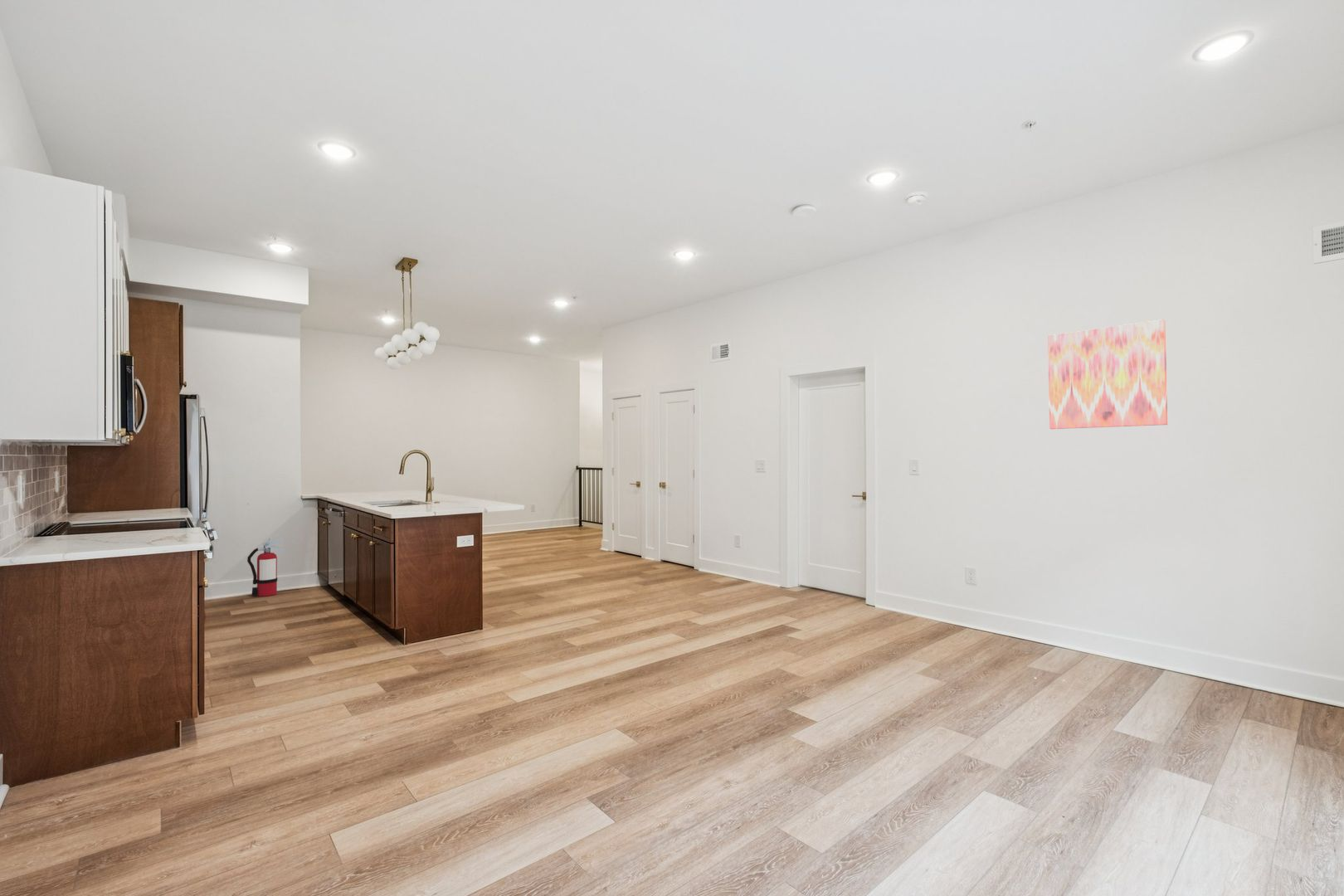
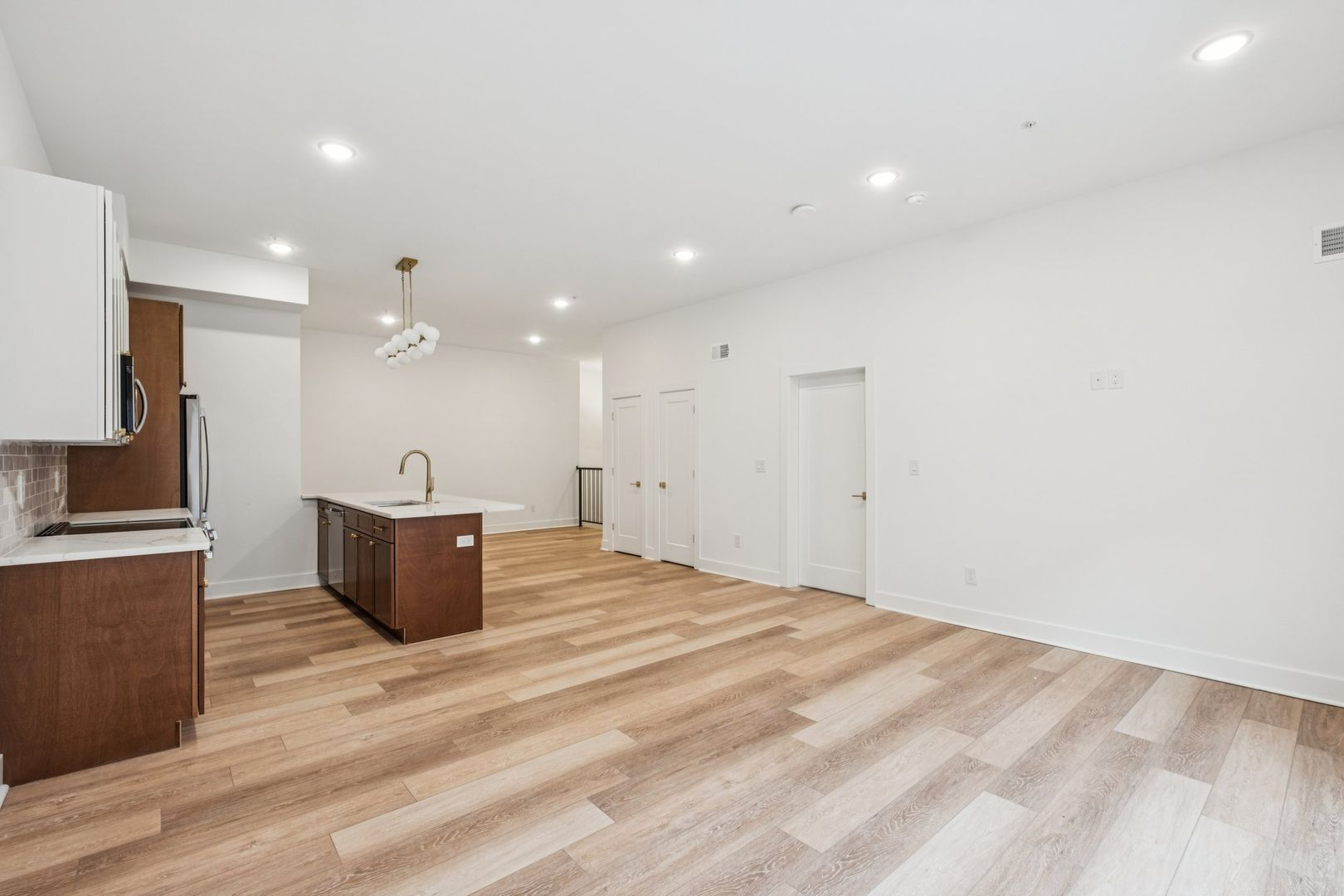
- fire extinguisher [246,537,285,597]
- wall art [1047,319,1168,430]
